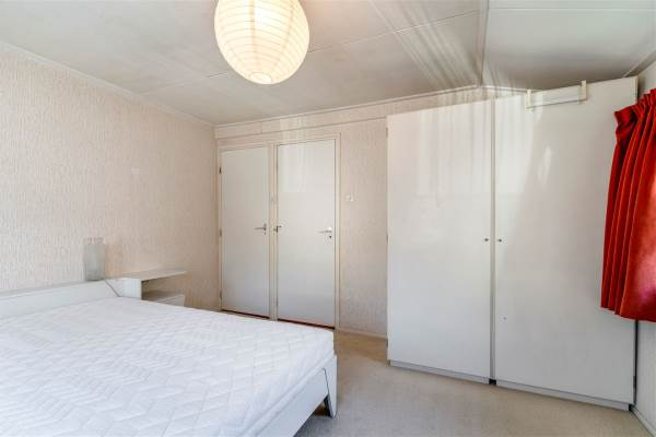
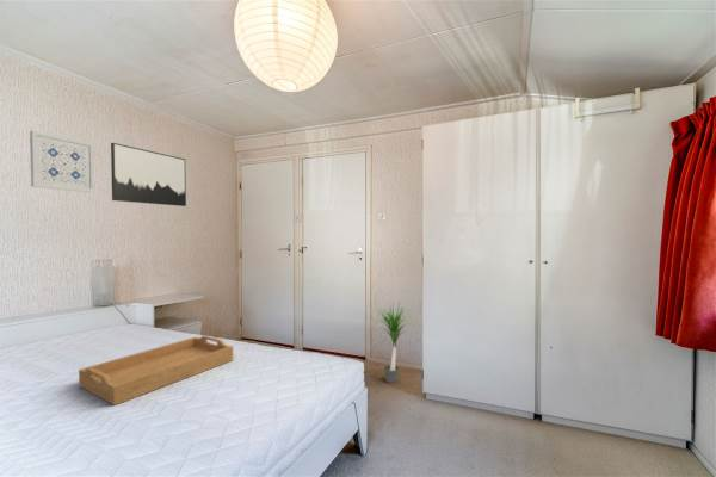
+ wall art [29,130,95,193]
+ serving tray [78,334,234,407]
+ potted plant [366,302,421,384]
+ wall art [110,142,187,207]
